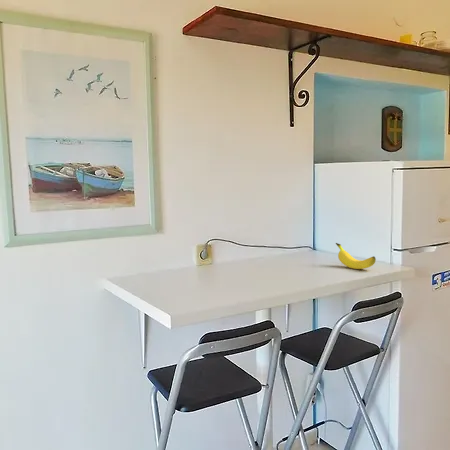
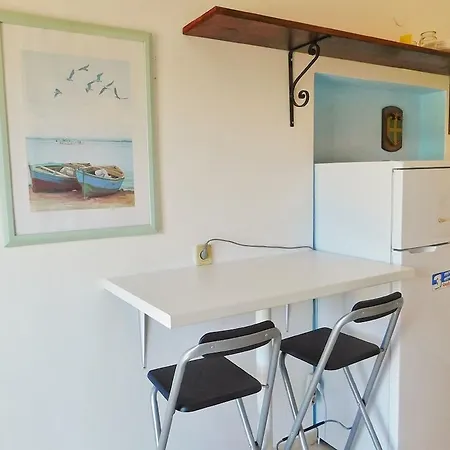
- banana [335,242,377,270]
